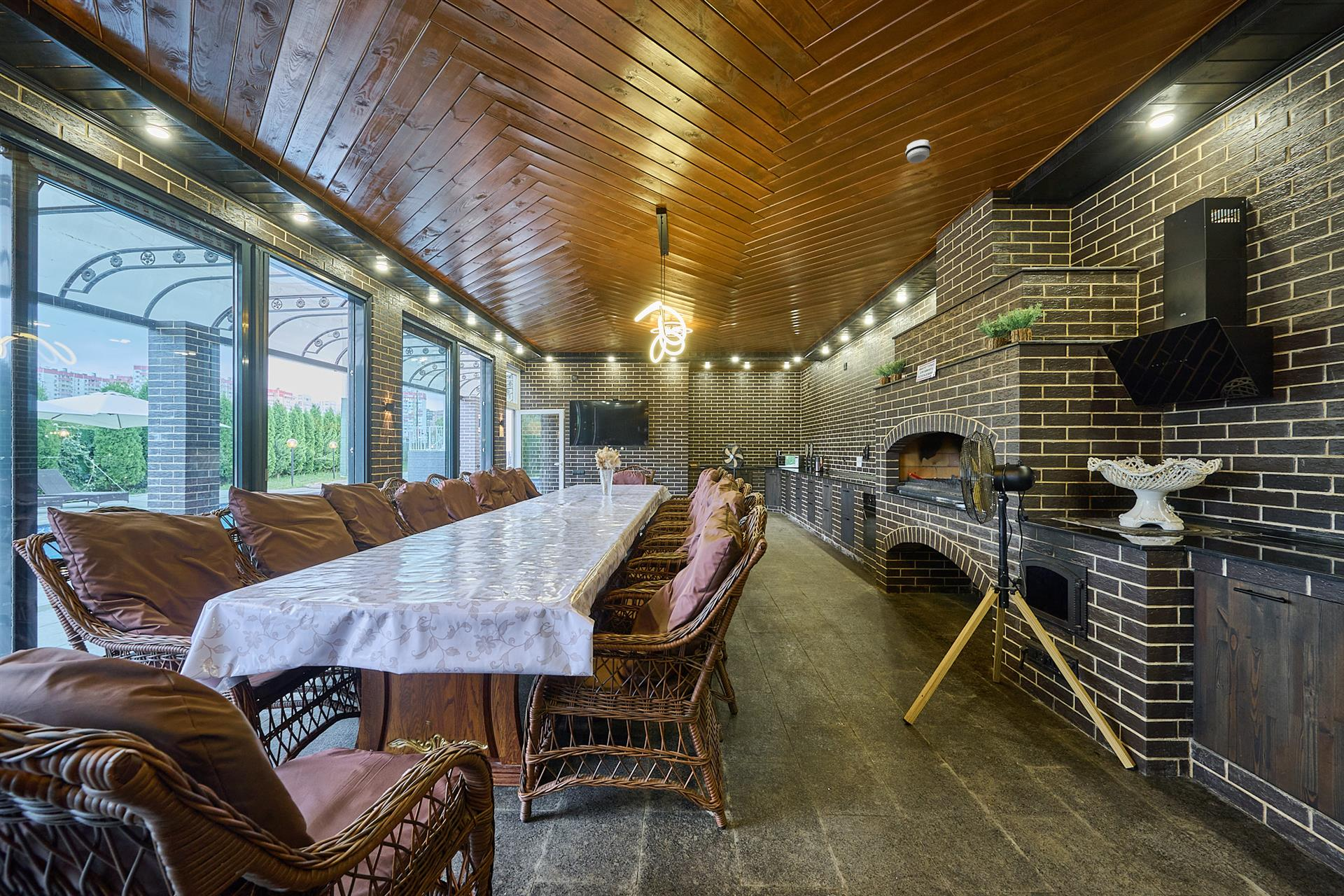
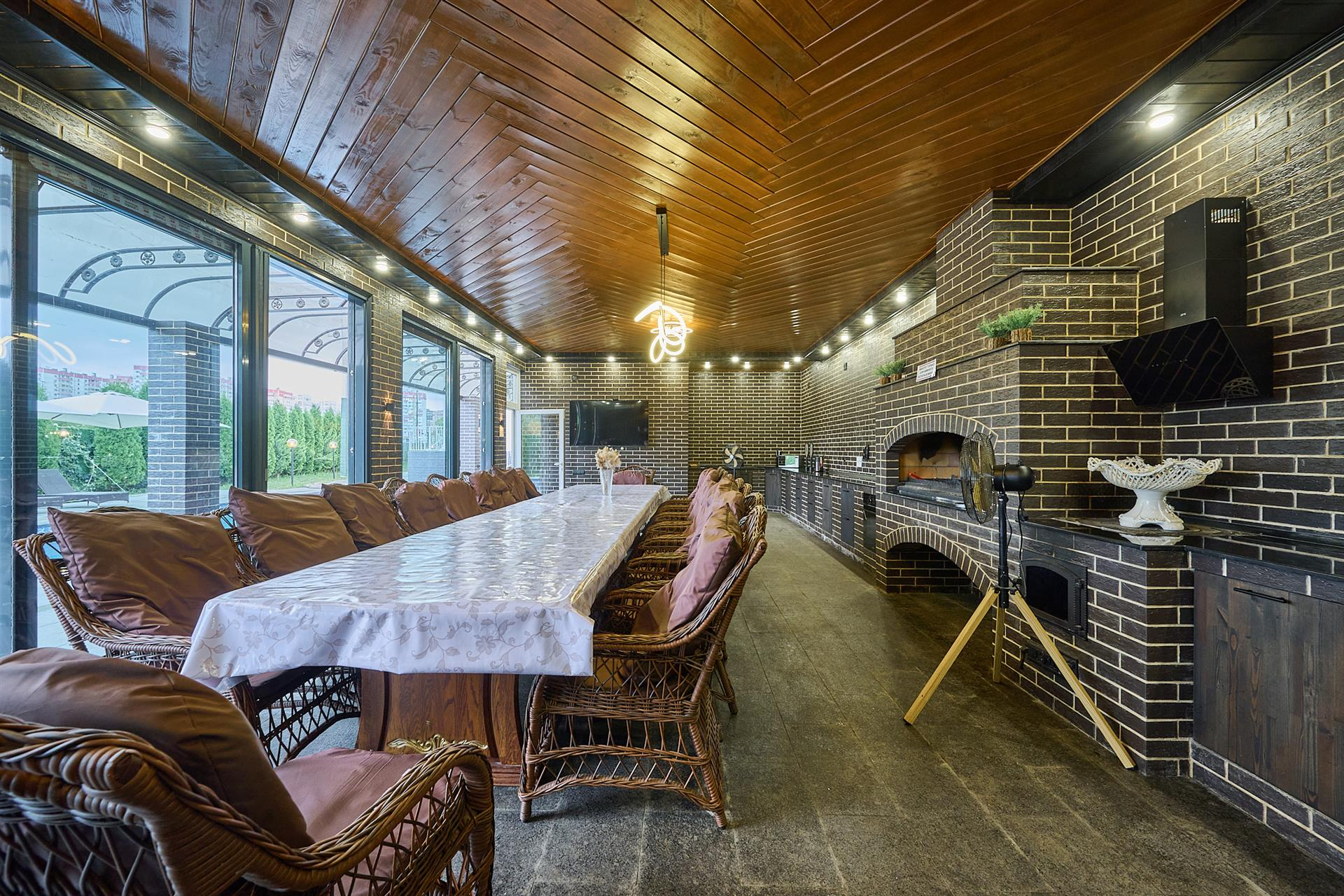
- smoke detector [904,139,932,164]
